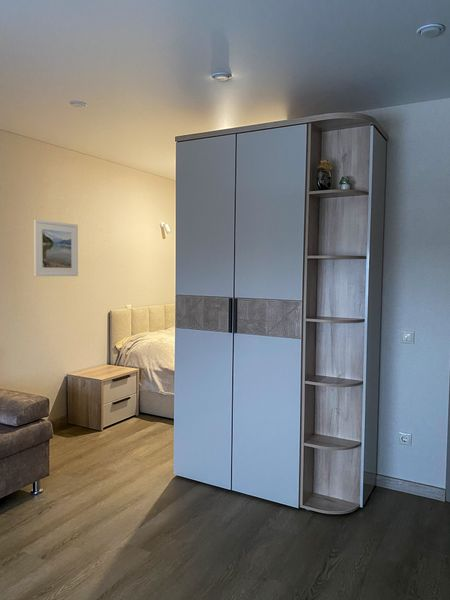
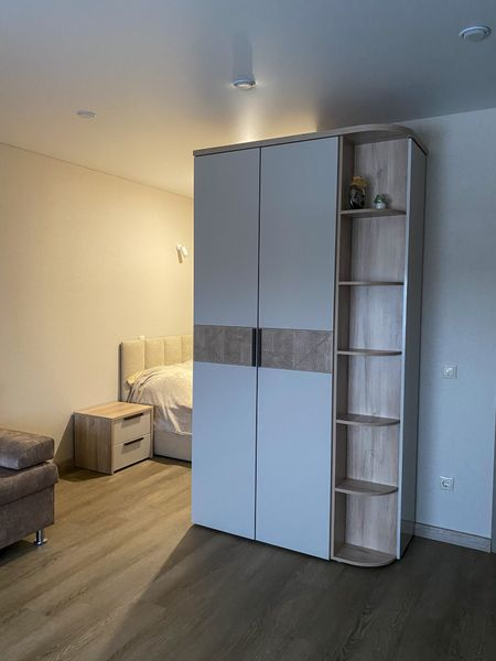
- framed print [33,219,79,277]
